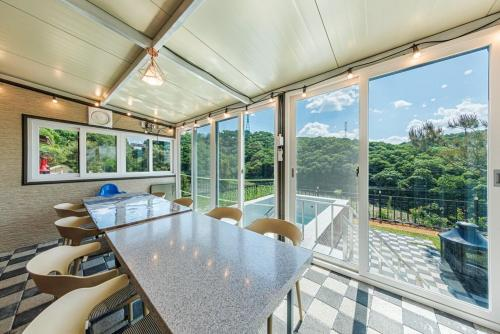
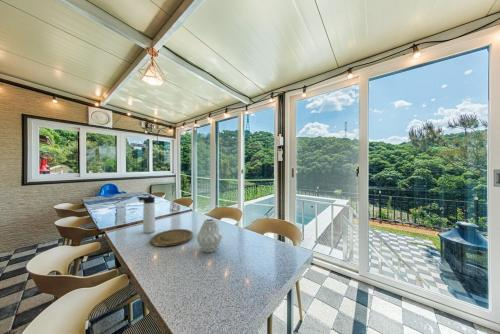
+ thermos bottle [136,195,156,234]
+ vase [195,218,224,253]
+ plate [149,228,194,247]
